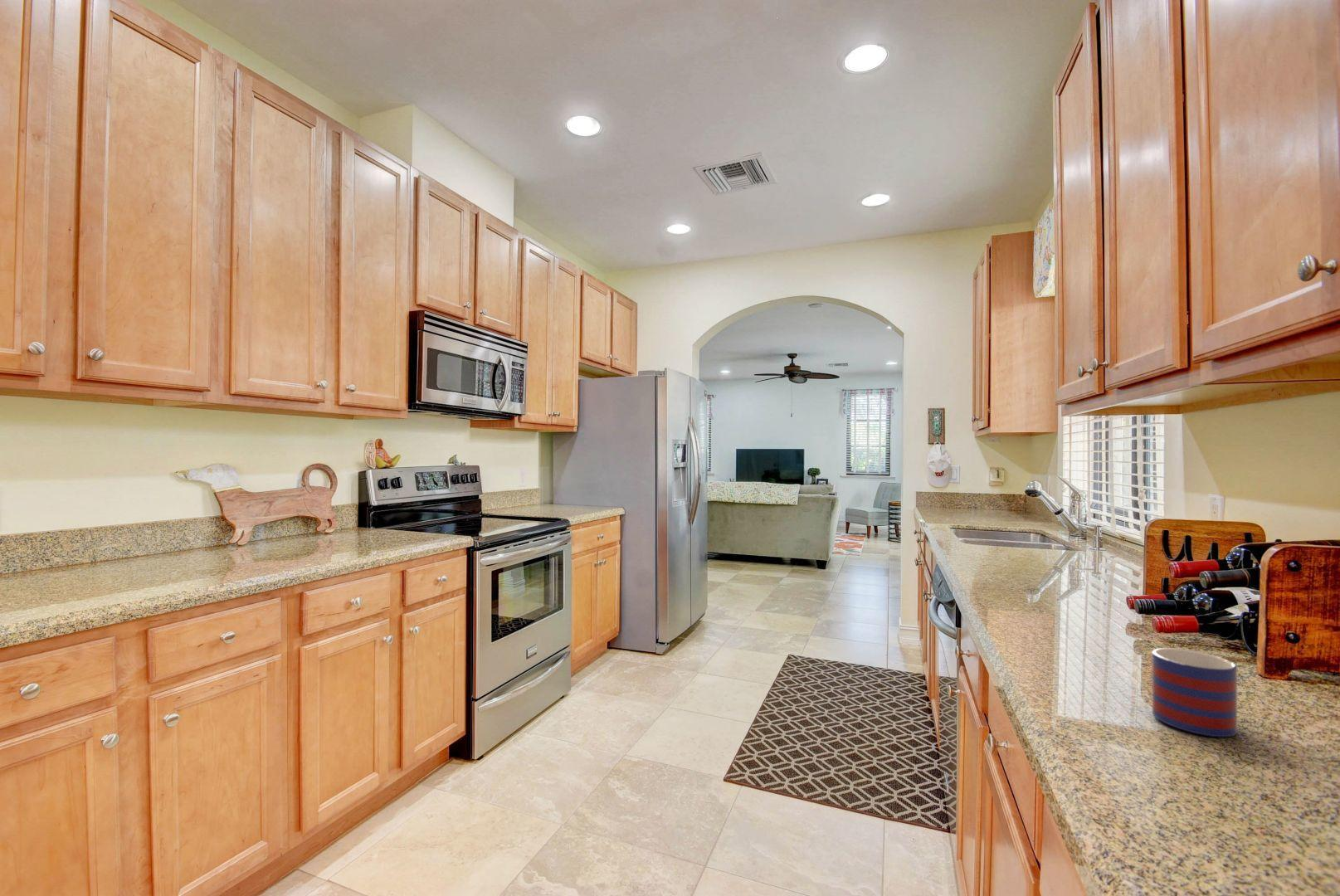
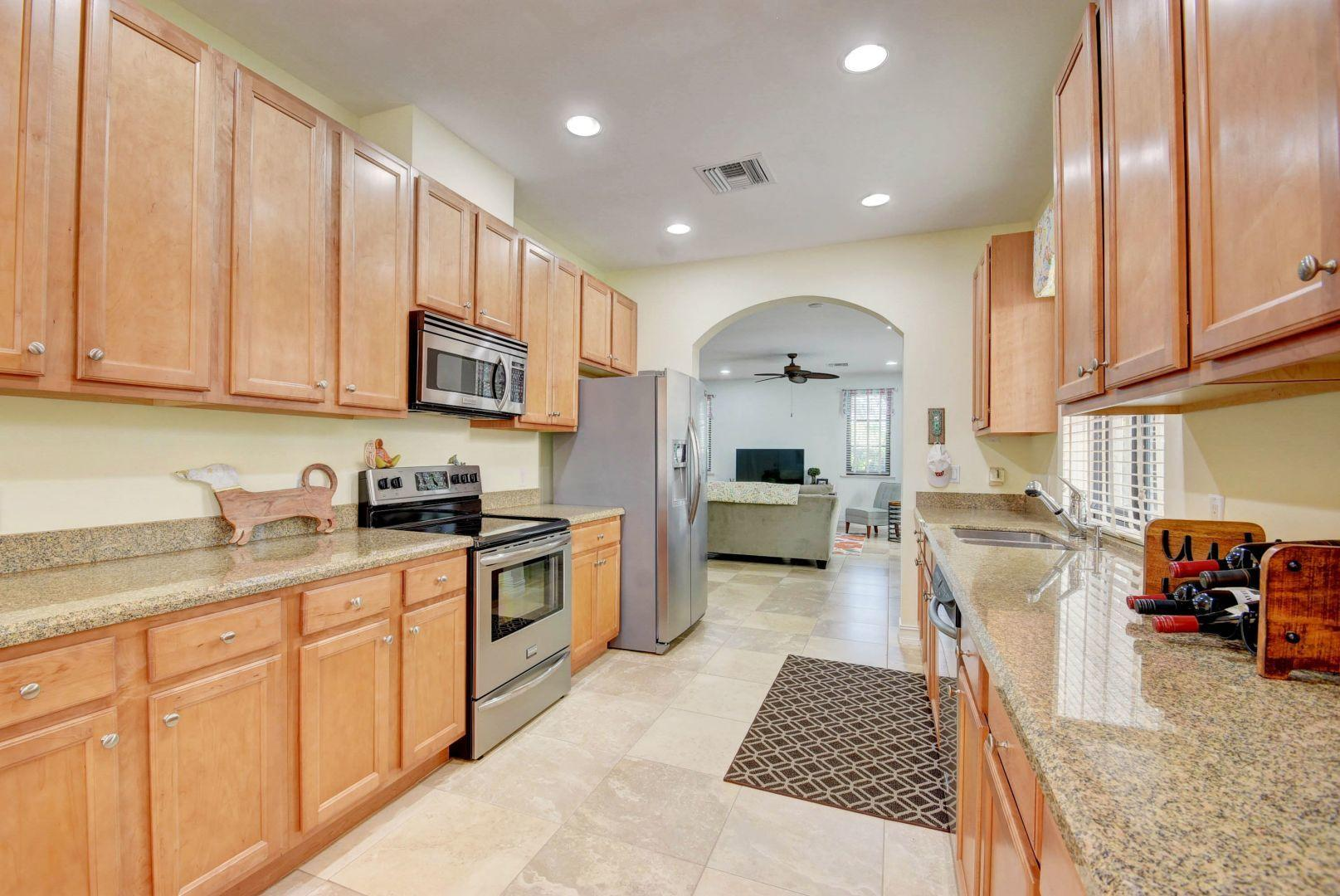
- mug [1151,647,1238,738]
